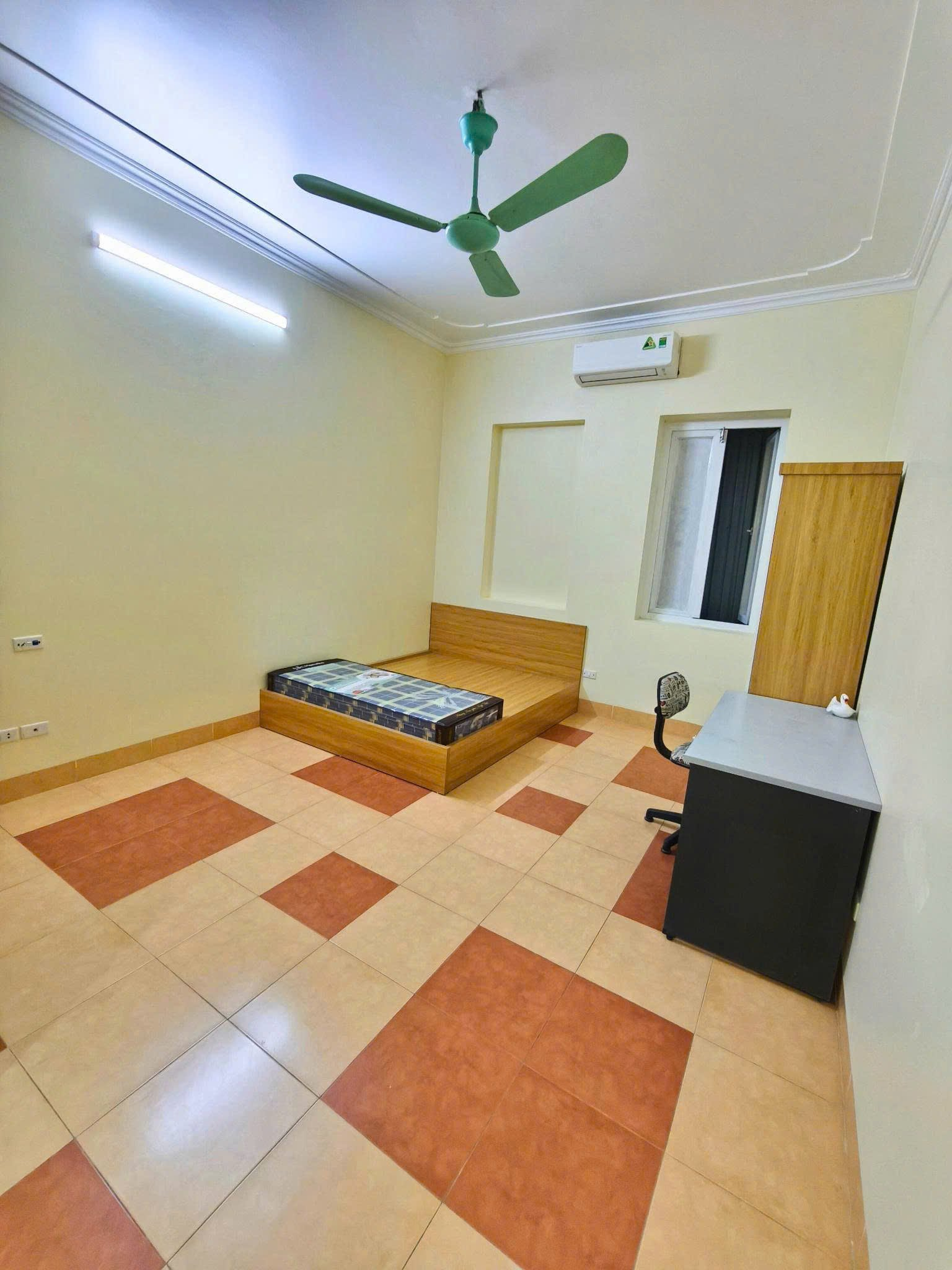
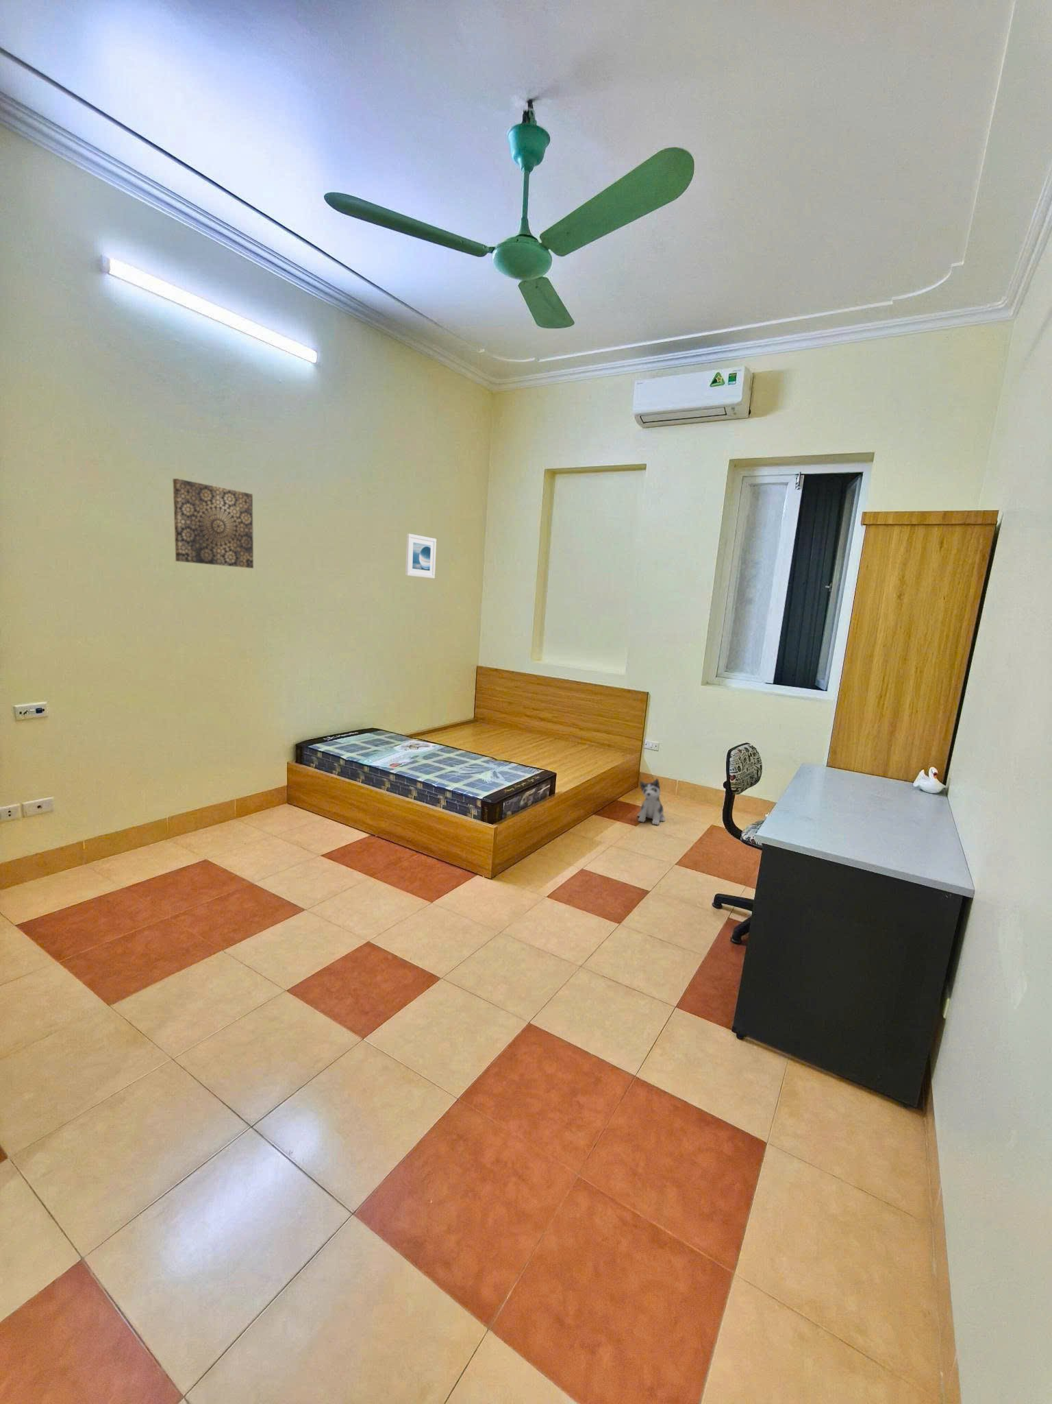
+ plush toy [637,777,665,826]
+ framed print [404,533,436,579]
+ wall art [172,478,254,569]
